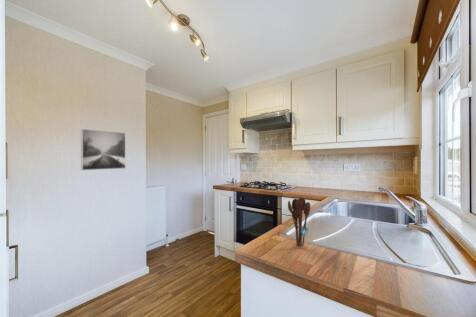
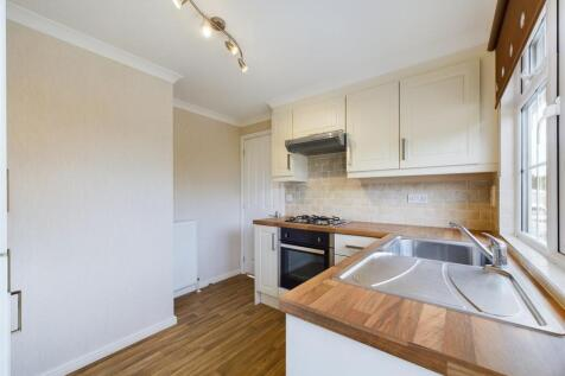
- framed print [80,128,127,171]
- utensil holder [287,196,312,248]
